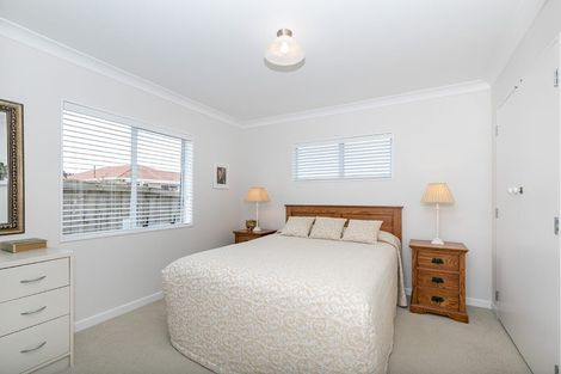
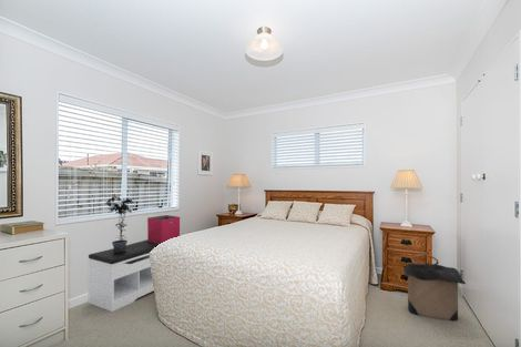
+ potted plant [102,193,135,253]
+ laundry hamper [402,253,467,322]
+ storage bin [146,214,181,244]
+ bench [86,238,159,313]
